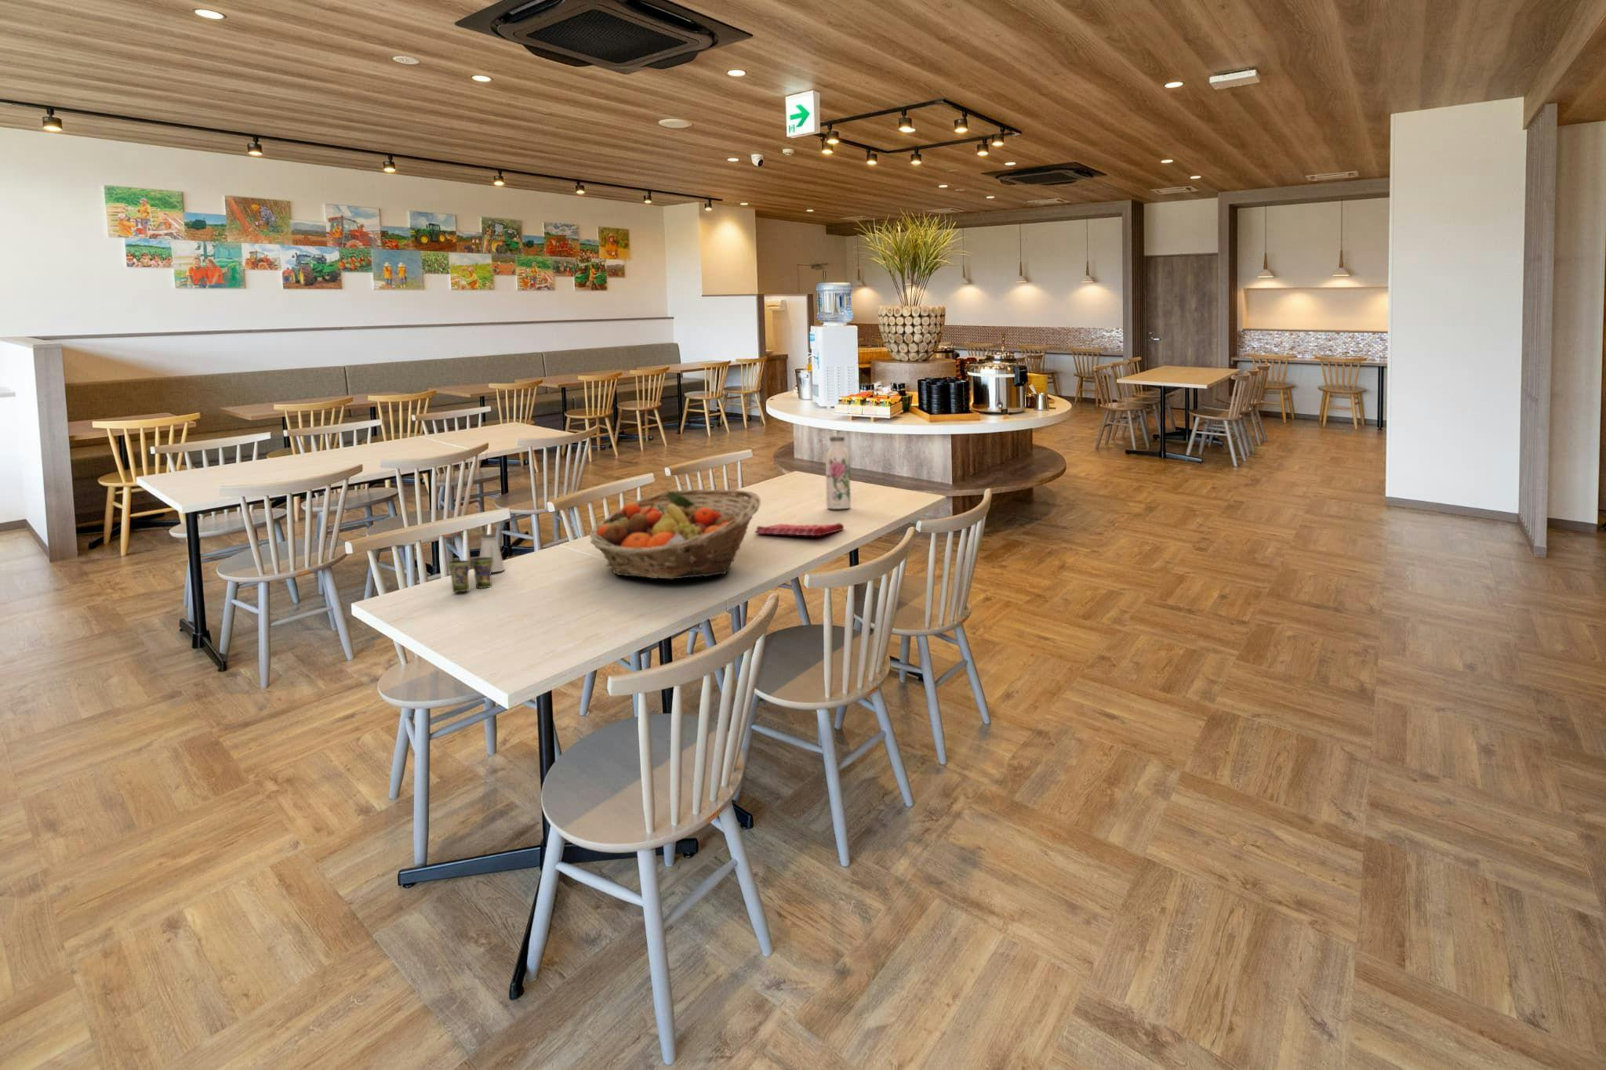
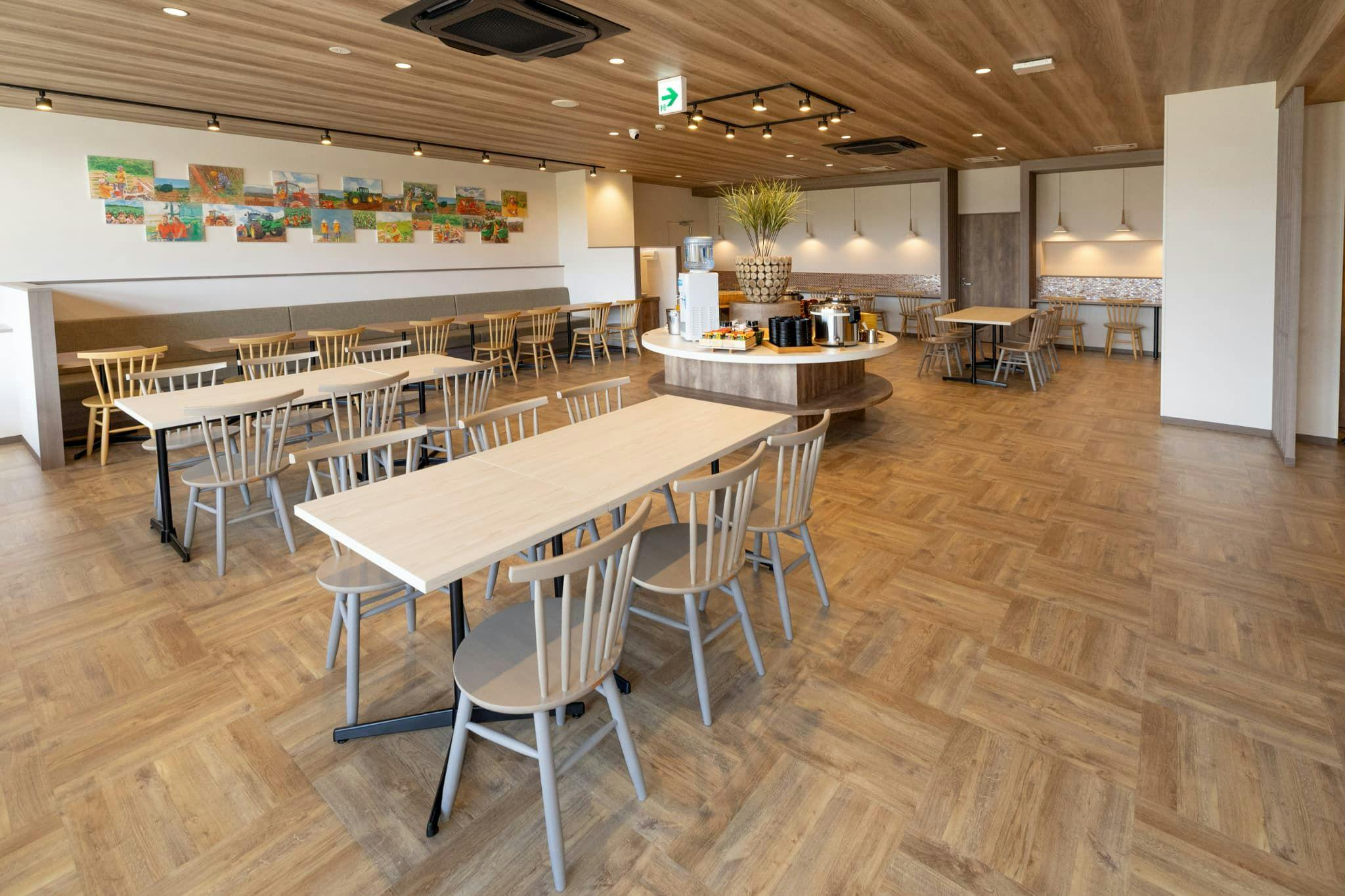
- saltshaker [479,533,506,573]
- cup [447,558,493,592]
- fruit basket [589,488,762,580]
- dish towel [755,522,844,536]
- water bottle [825,435,851,510]
